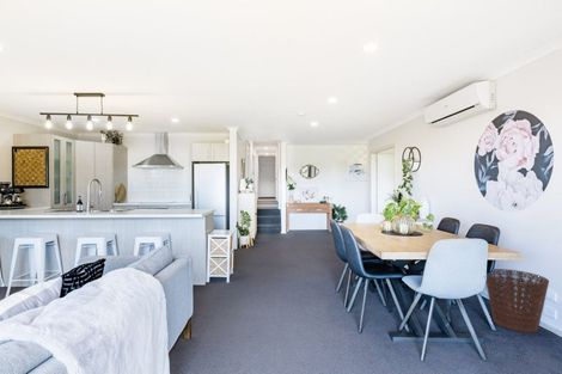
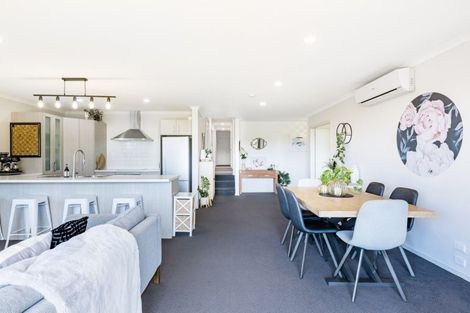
- basket [484,268,550,335]
